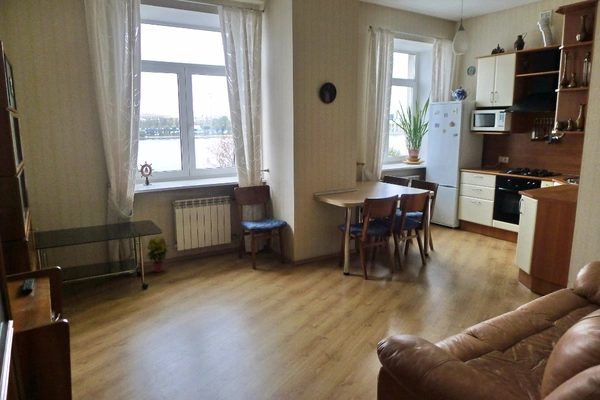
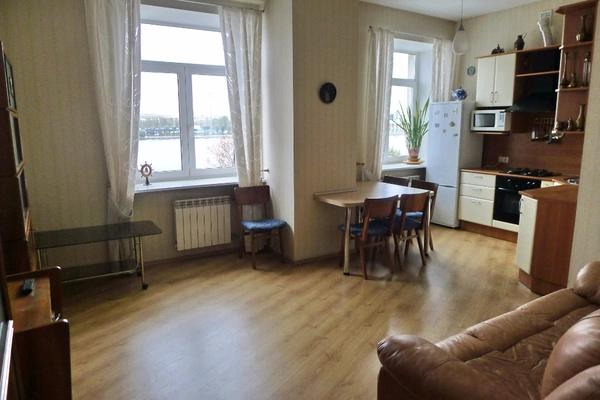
- potted plant [145,235,170,273]
